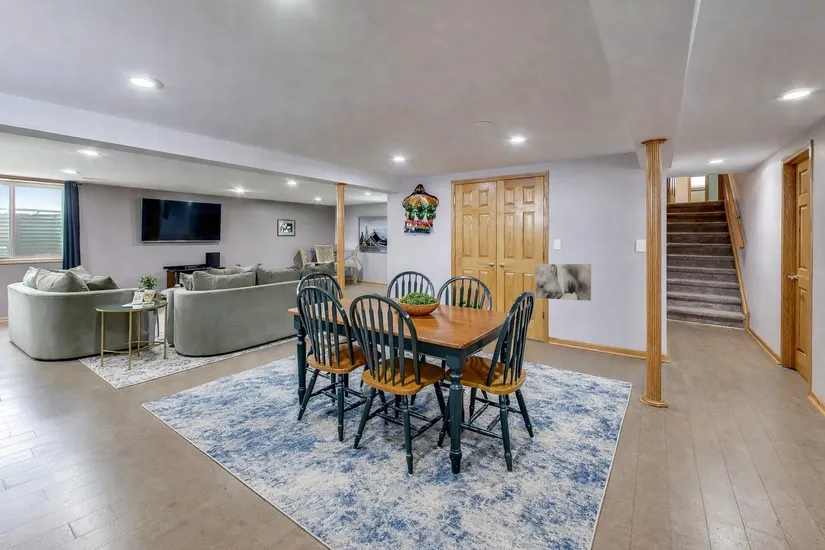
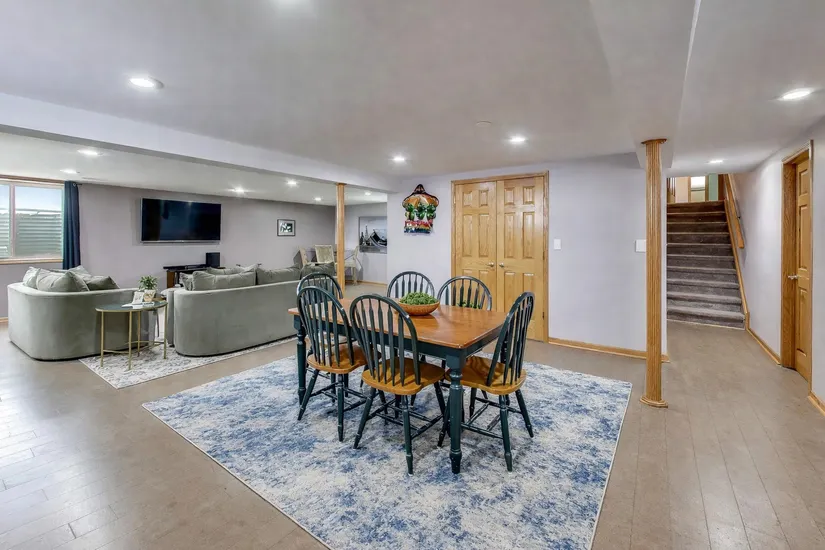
- wall art [535,263,592,302]
